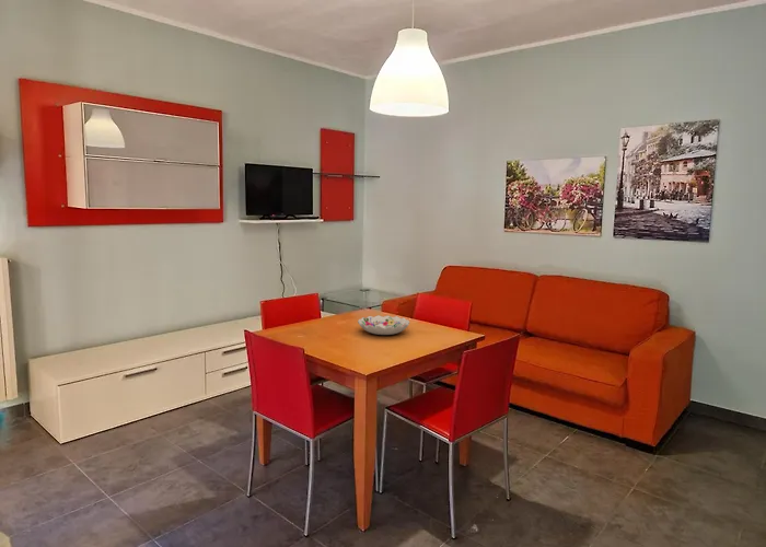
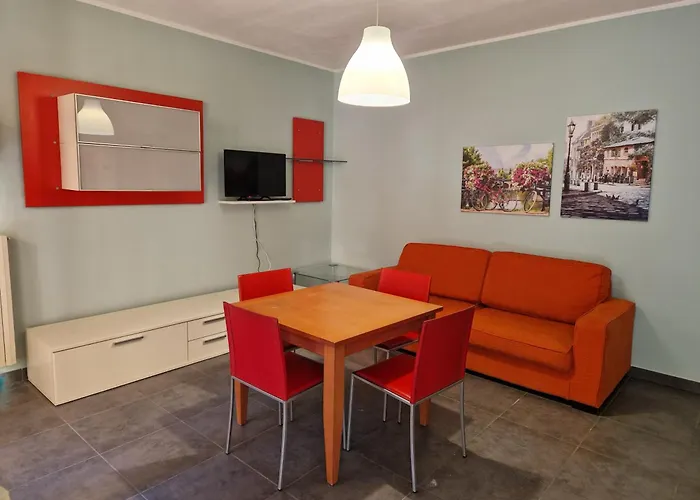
- decorative bowl [357,314,410,336]
